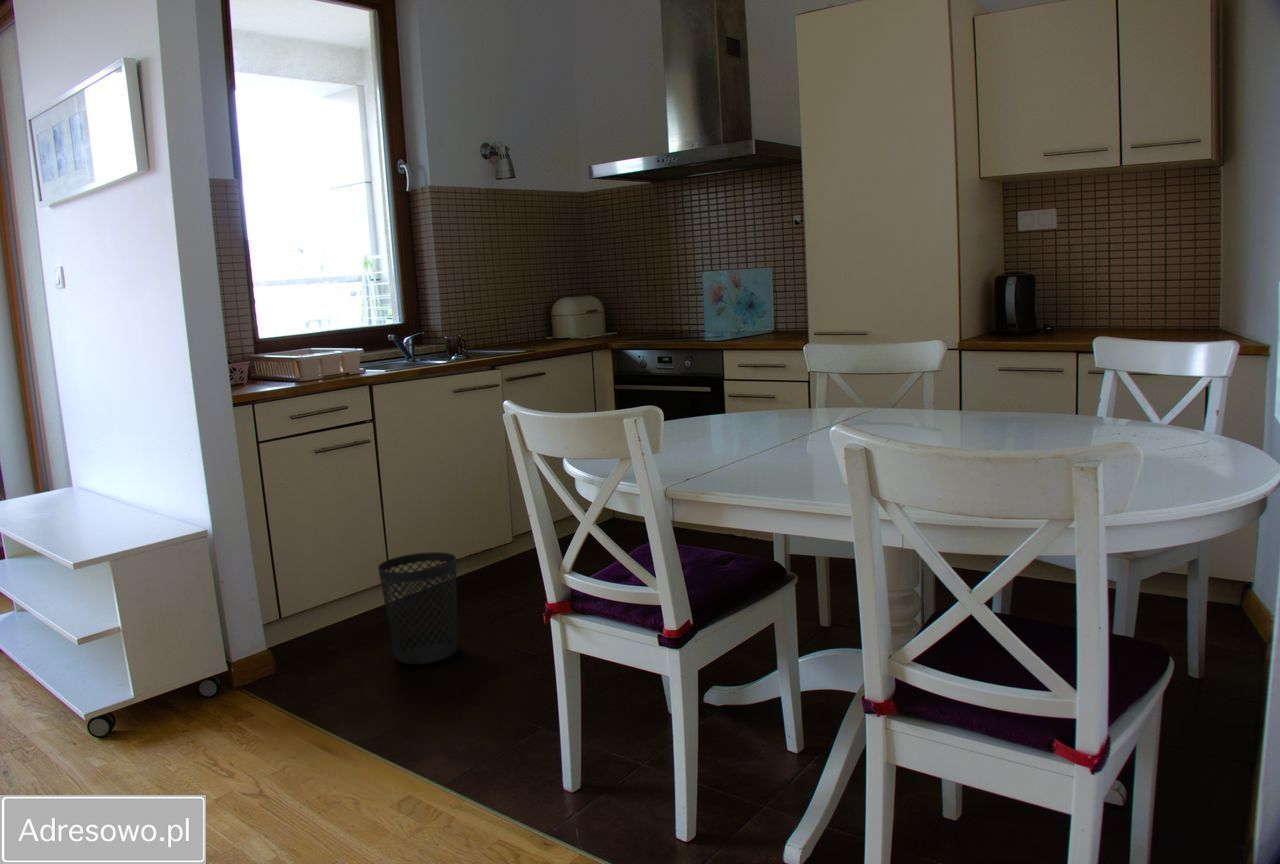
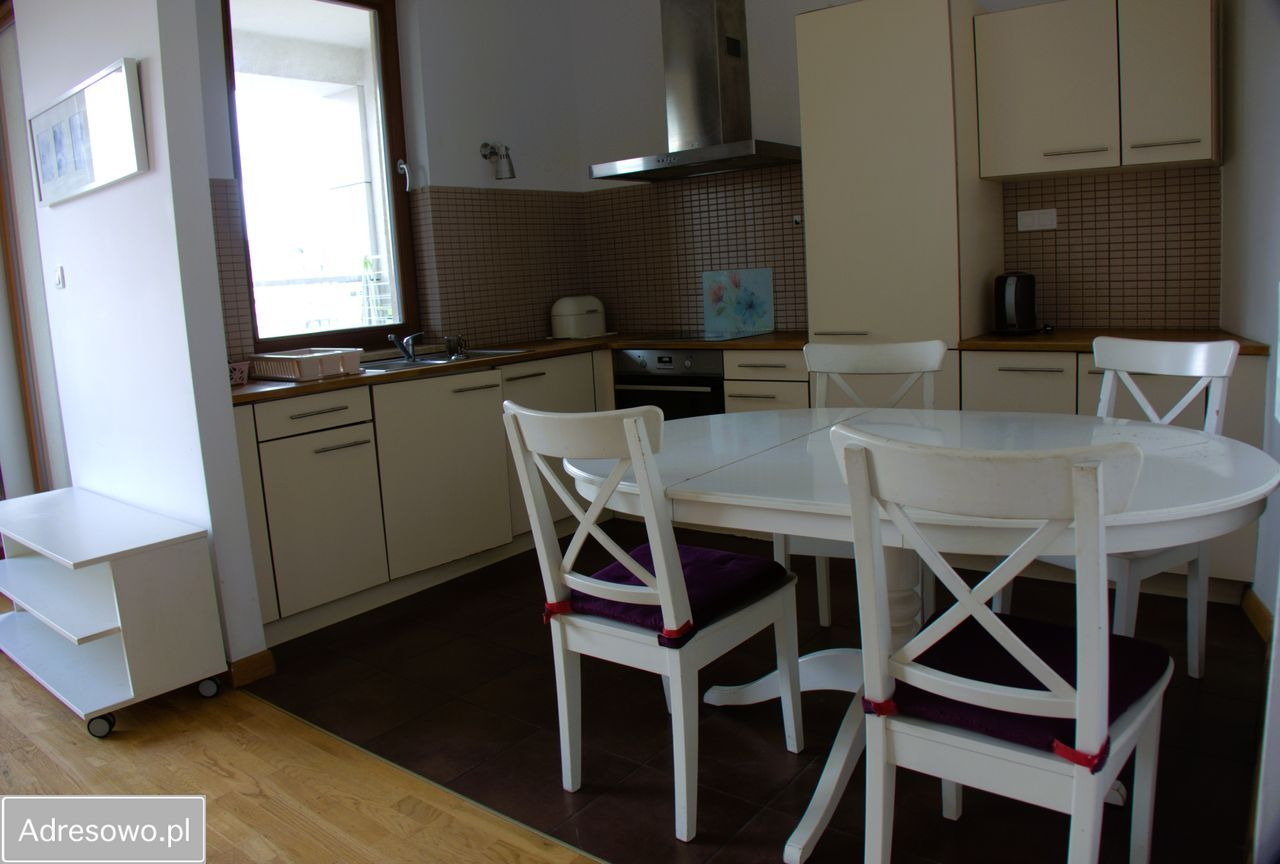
- wastebasket [377,551,458,665]
